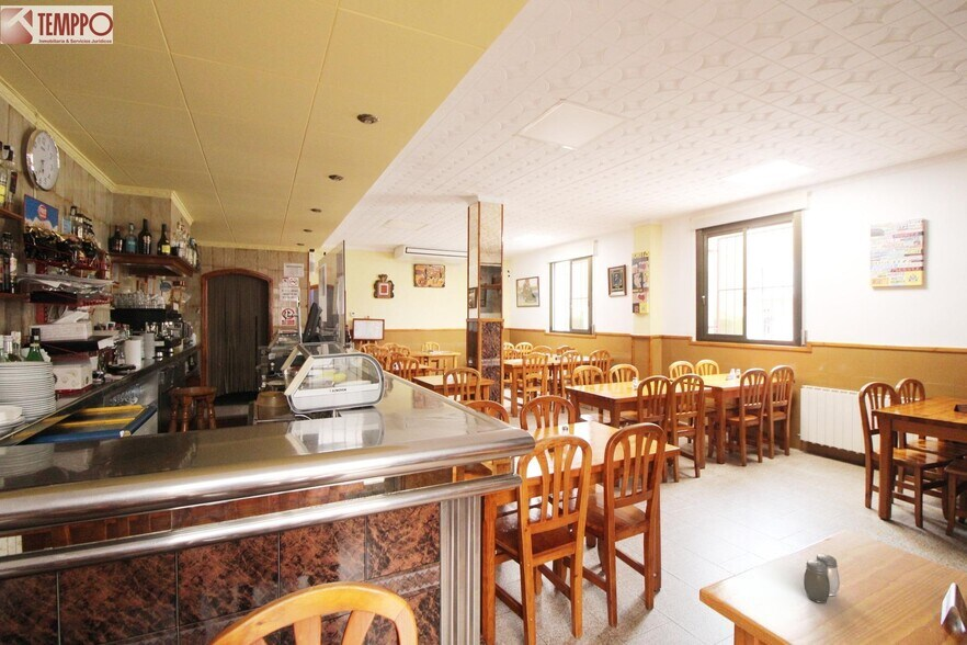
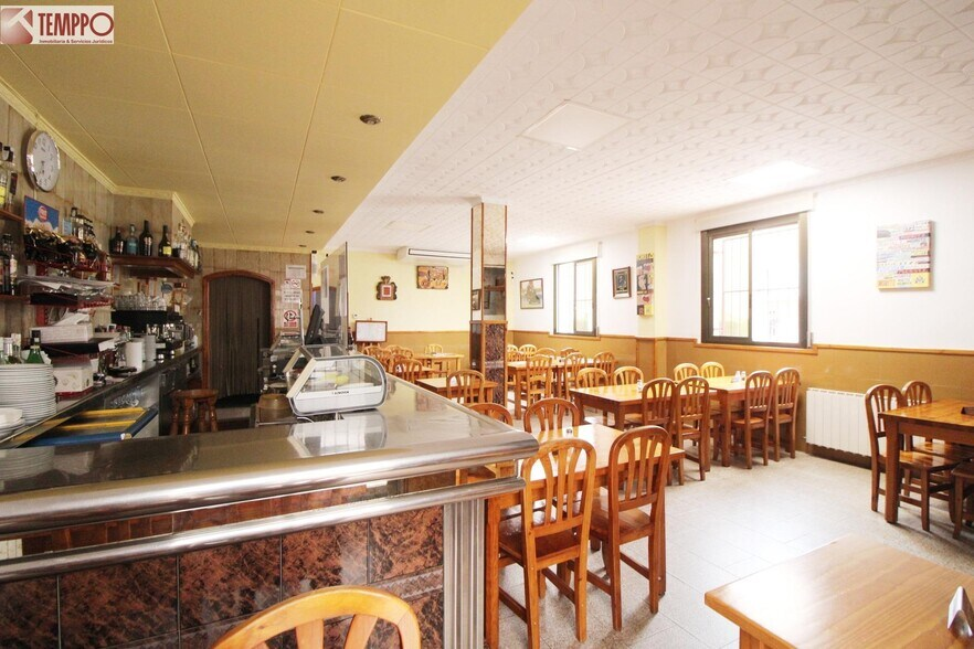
- salt and pepper shaker [803,553,841,604]
